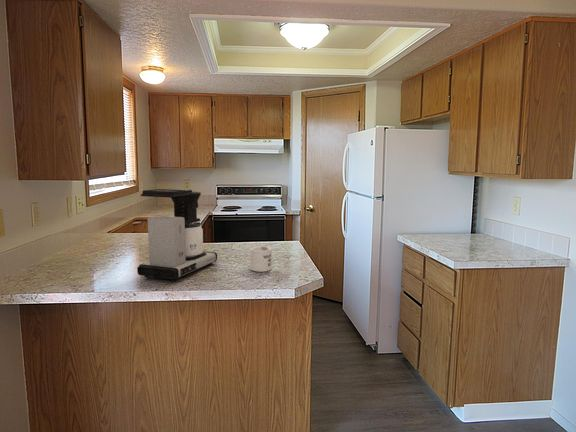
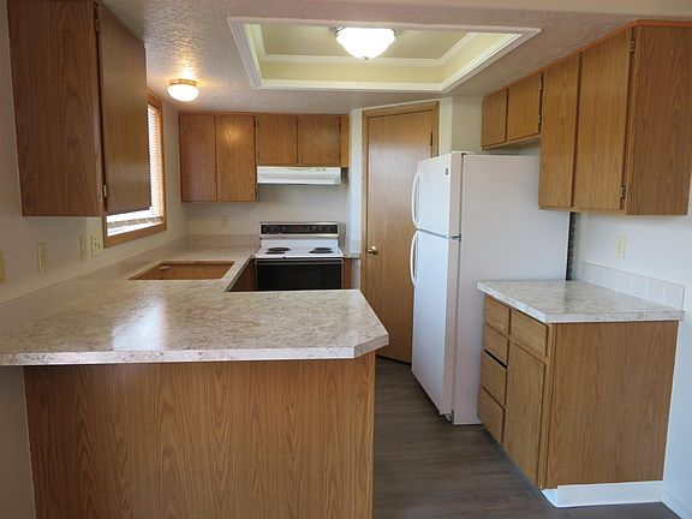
- coffee maker [136,188,218,282]
- mug [243,246,272,273]
